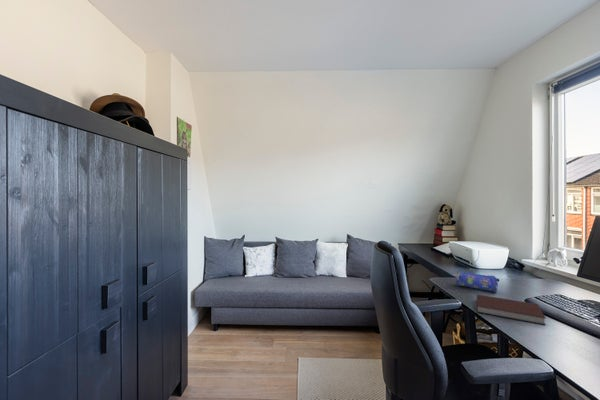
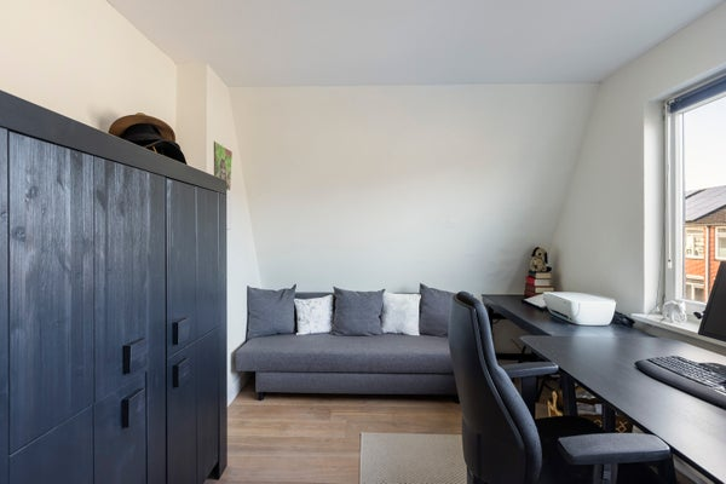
- notebook [476,294,547,326]
- pencil case [455,270,500,293]
